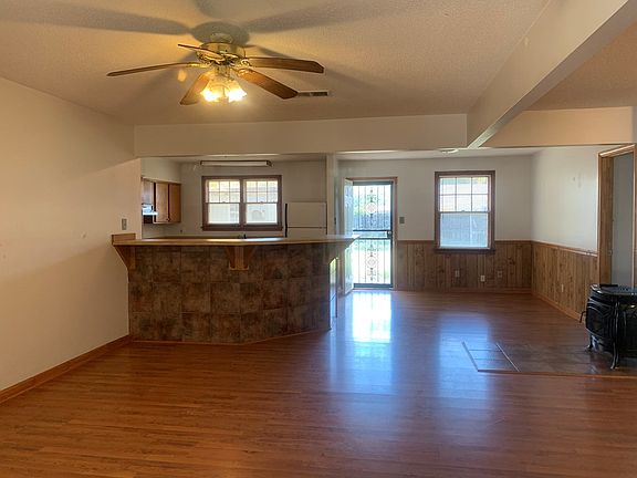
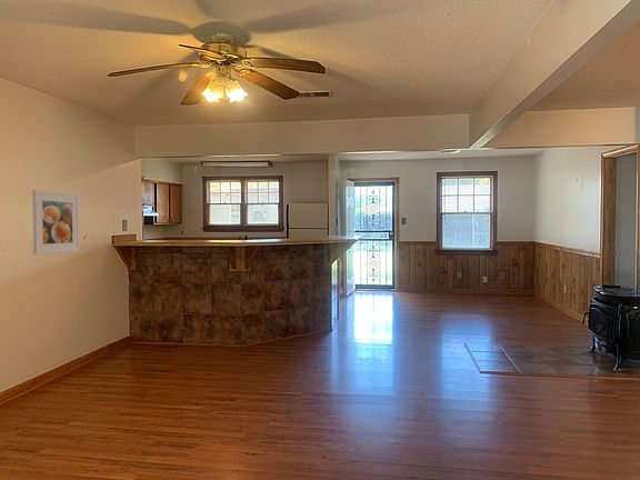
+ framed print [31,189,81,256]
